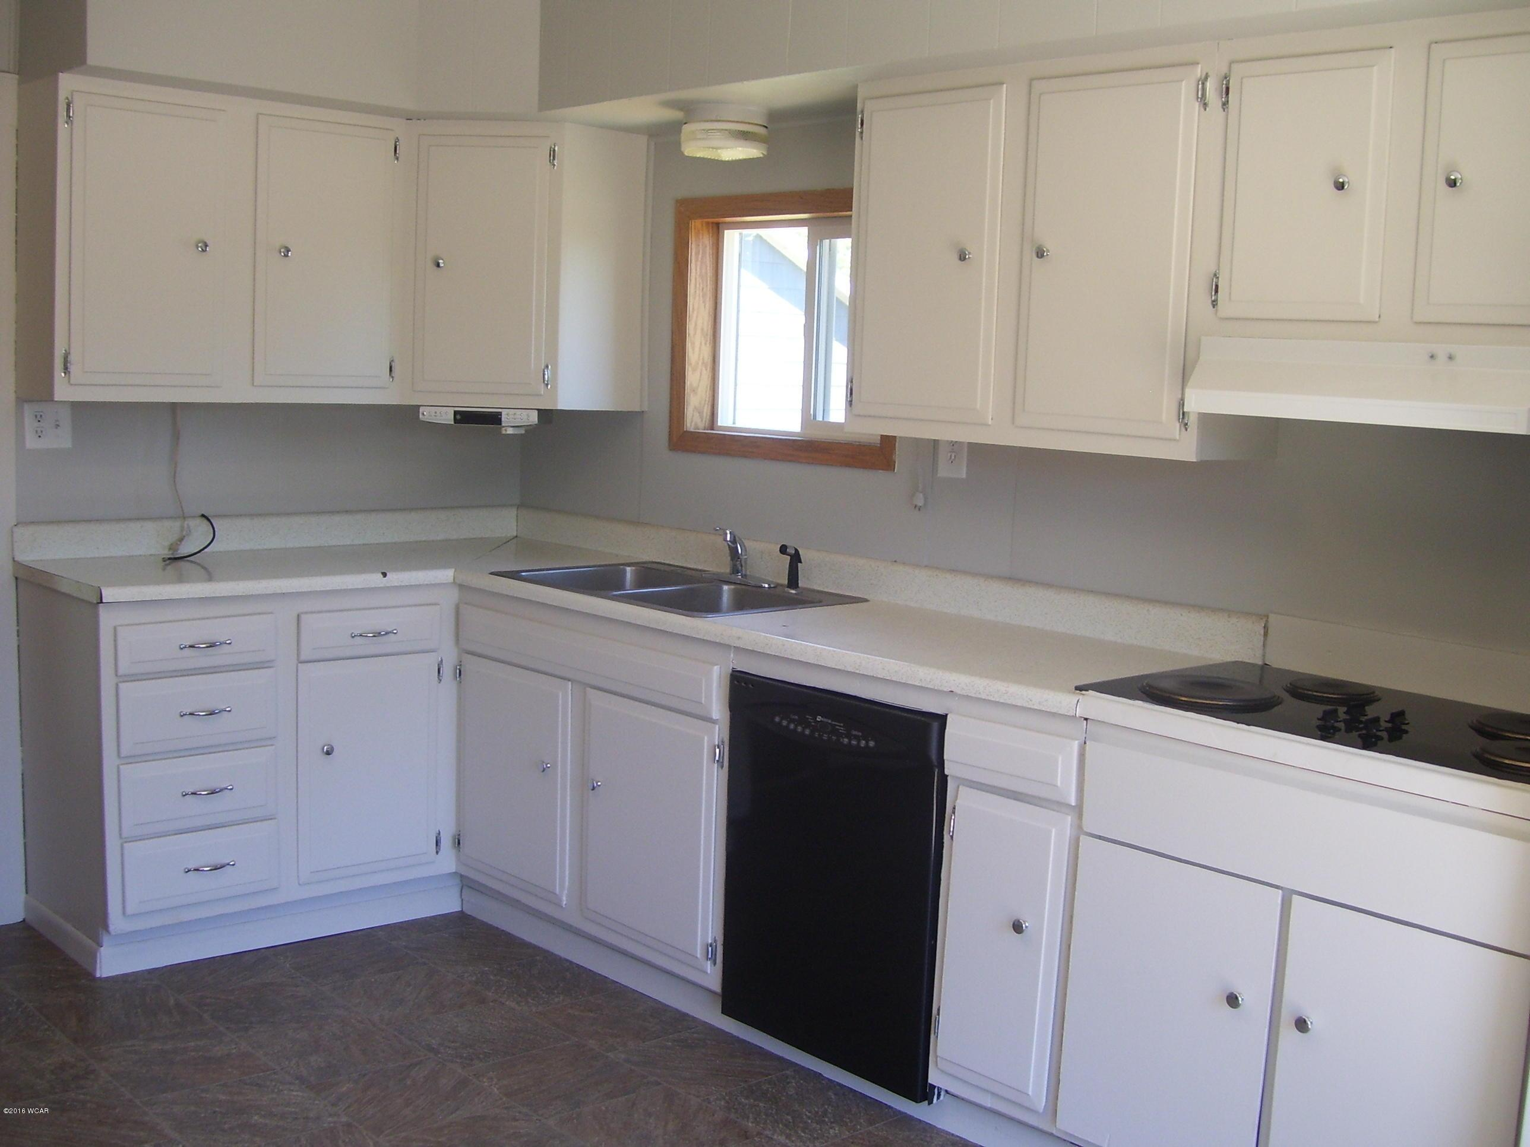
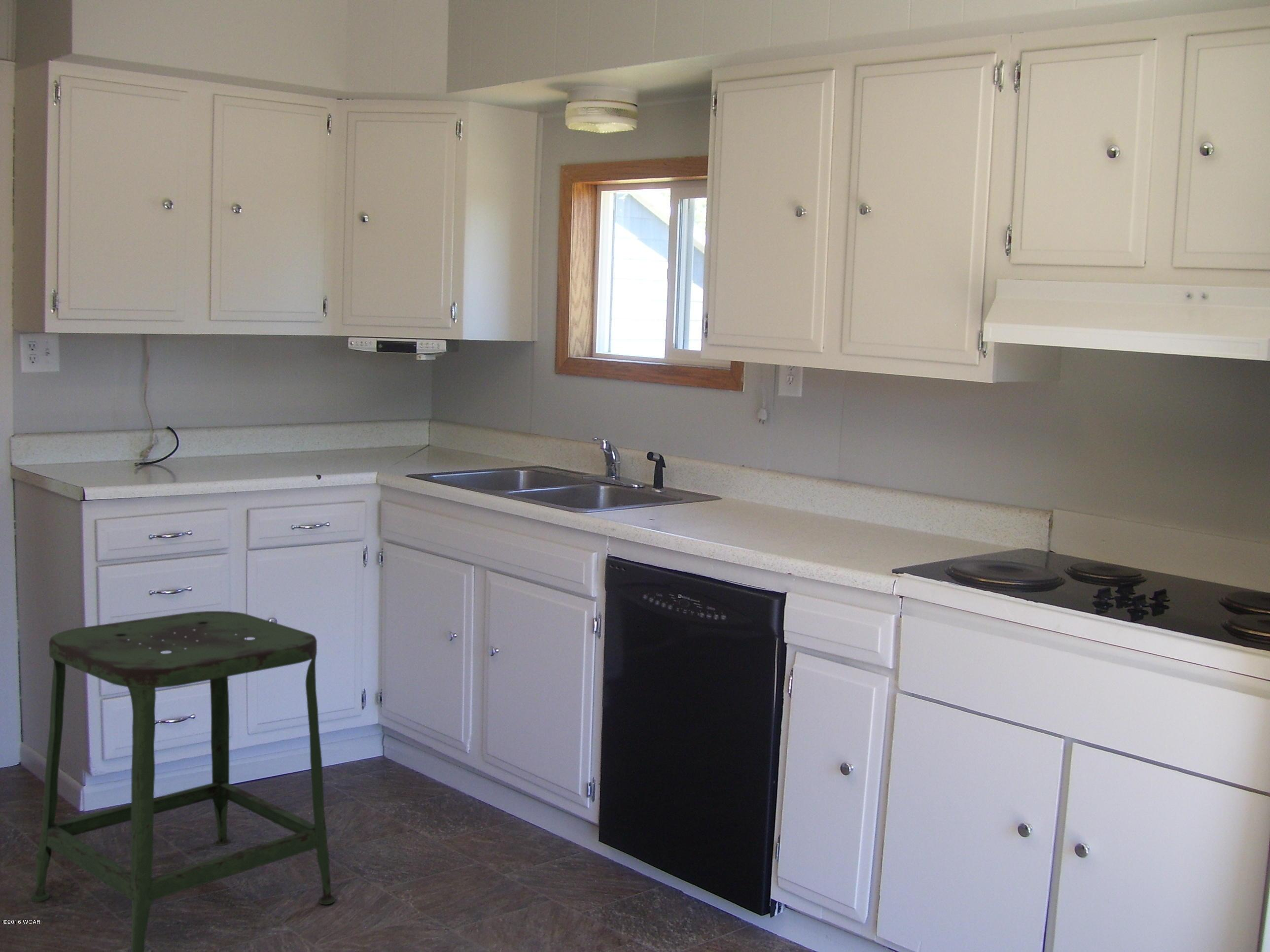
+ stool [30,611,336,952]
